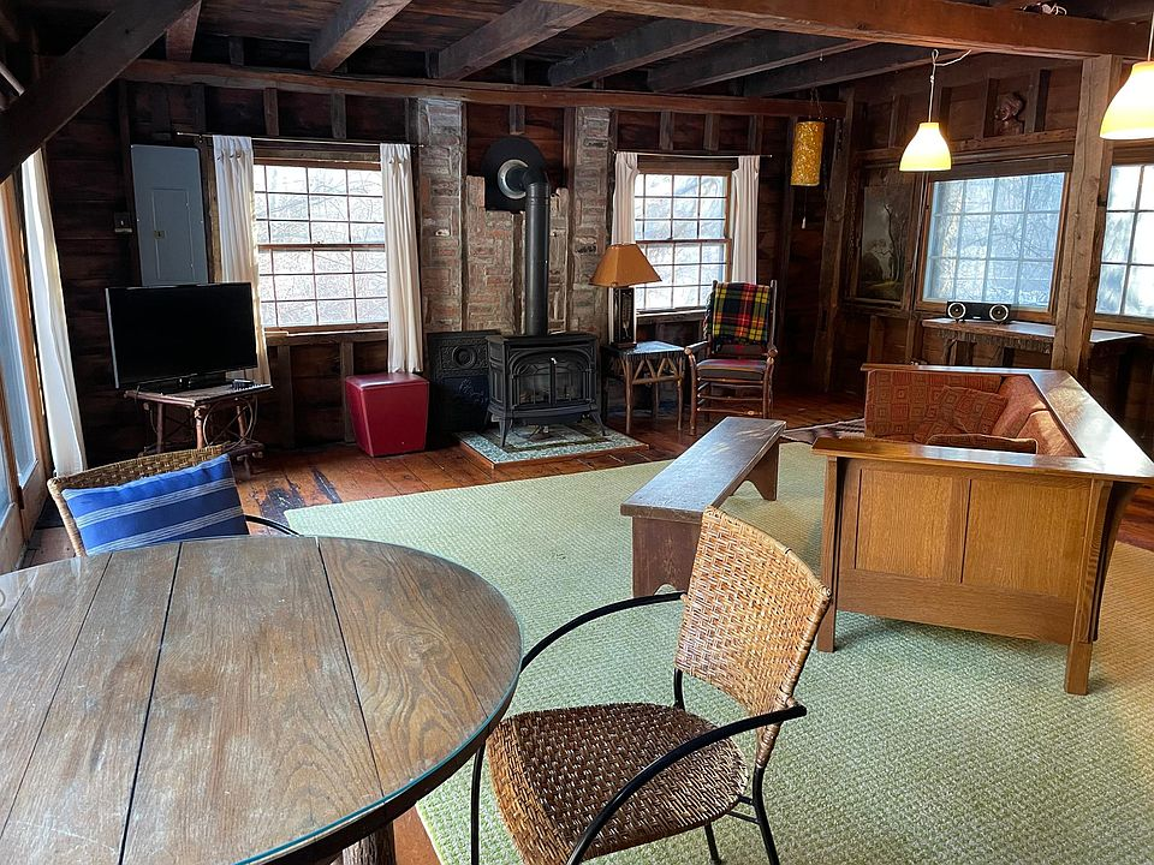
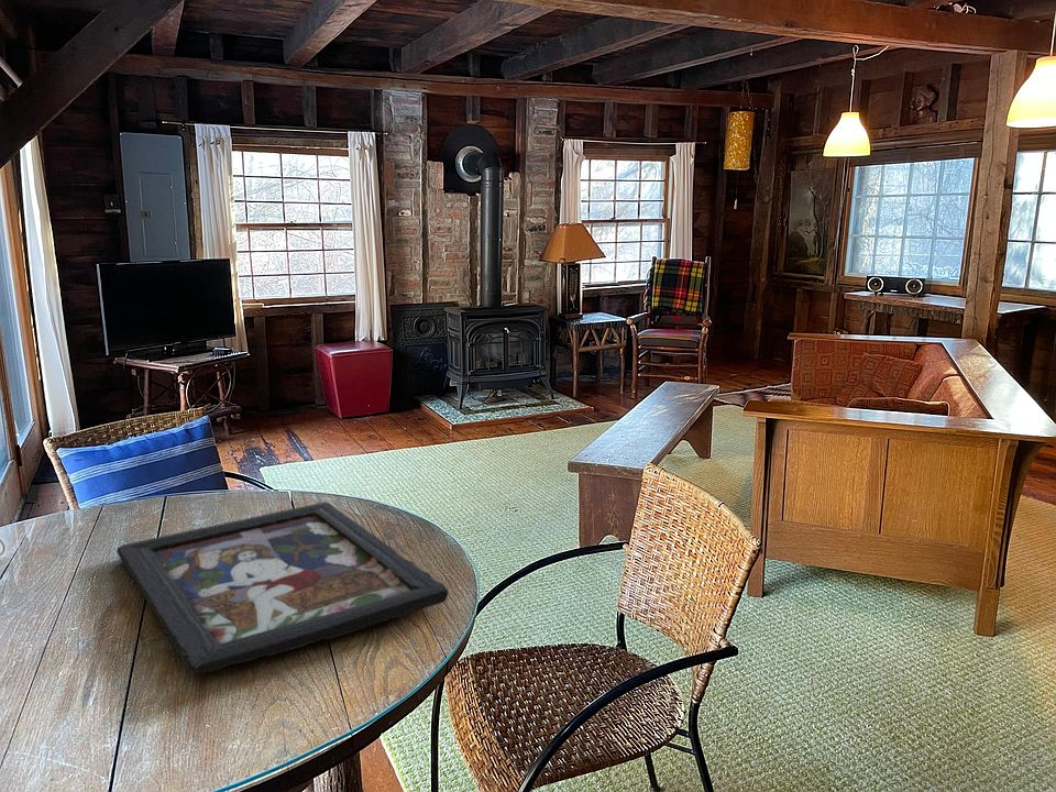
+ board game [116,502,449,674]
